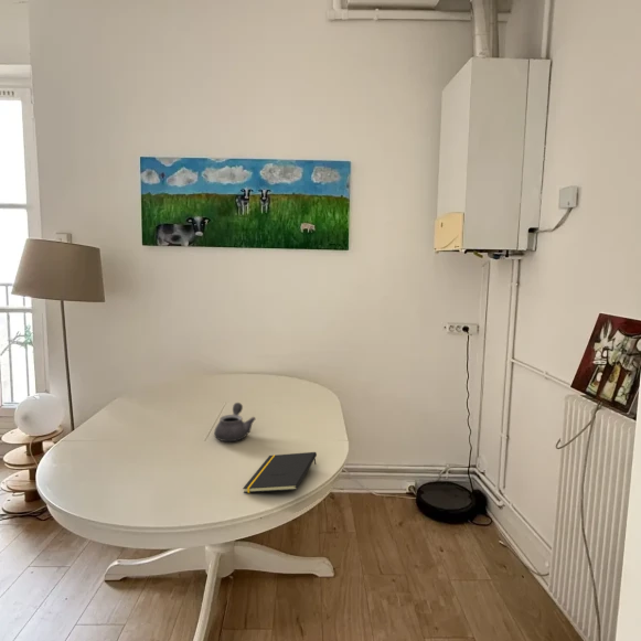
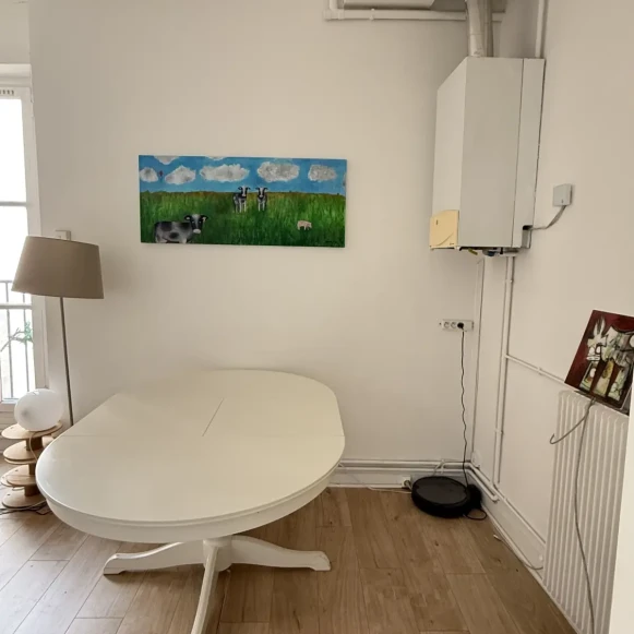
- teapot [213,402,257,442]
- notepad [242,451,318,494]
